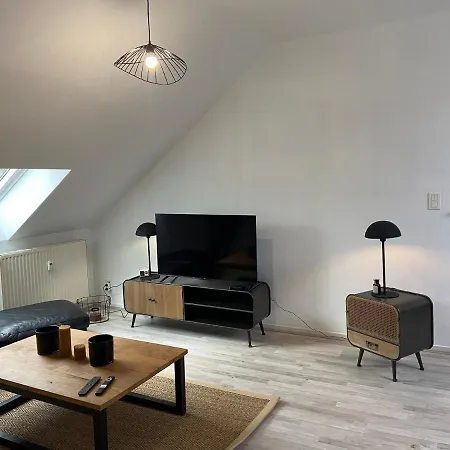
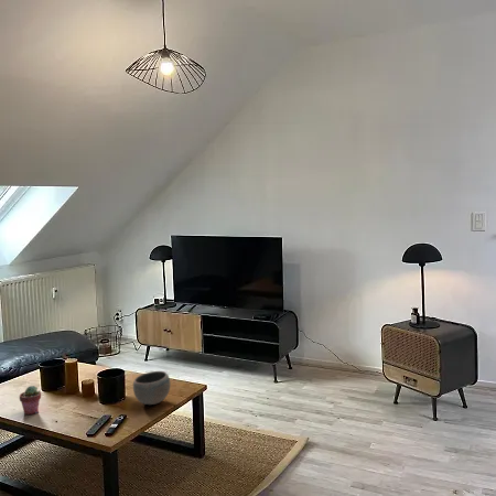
+ potted succulent [19,385,42,416]
+ bowl [132,370,171,406]
